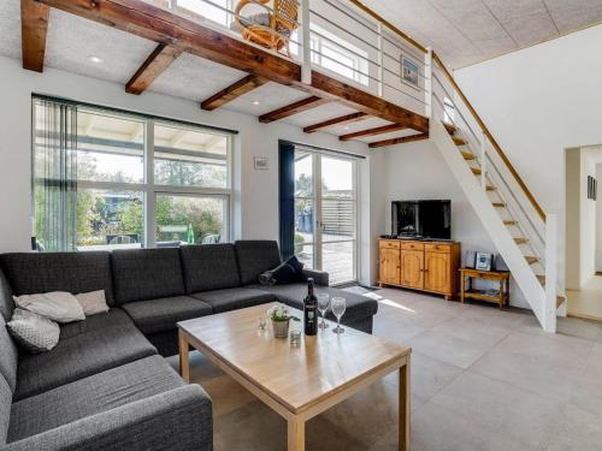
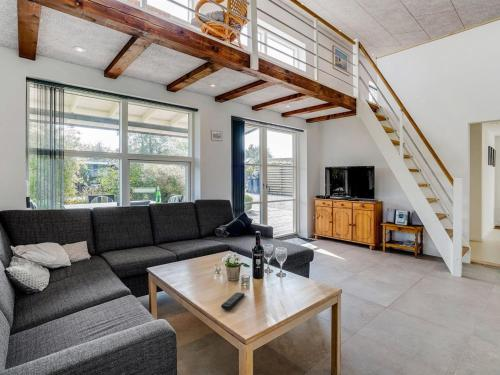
+ remote control [220,291,246,311]
